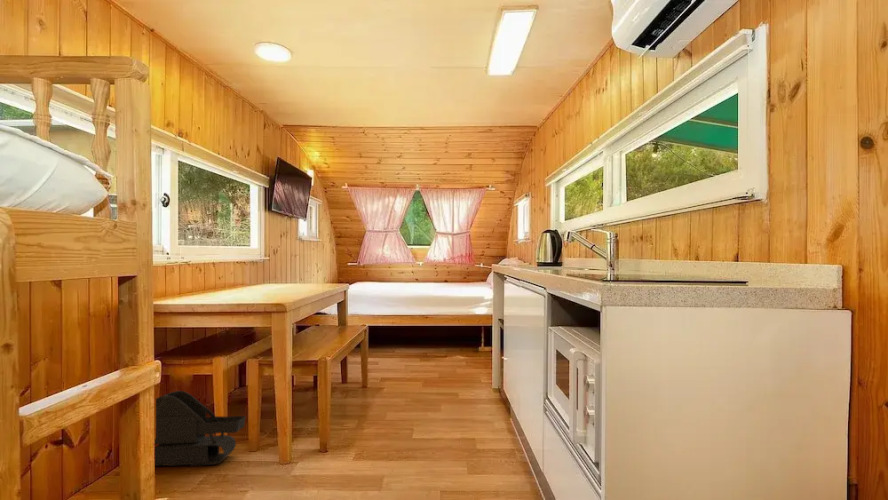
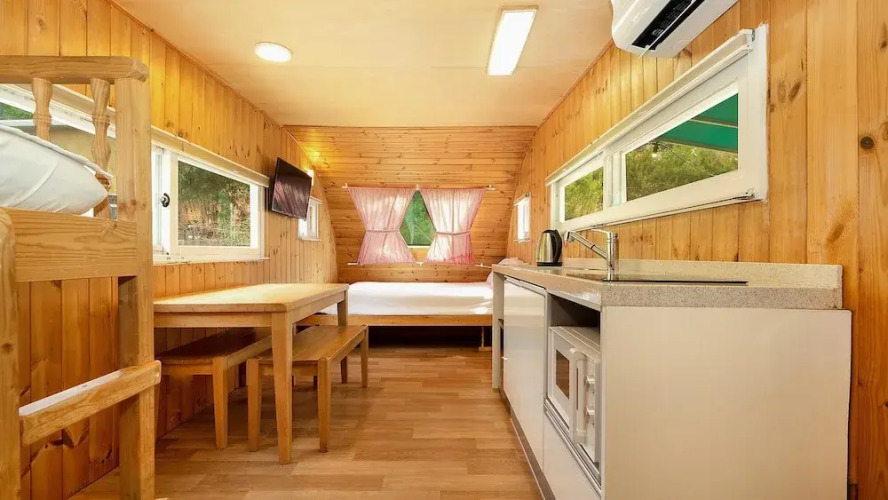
- pouch [154,390,246,467]
